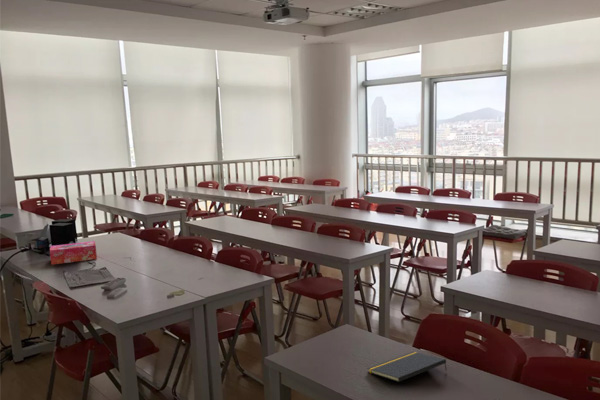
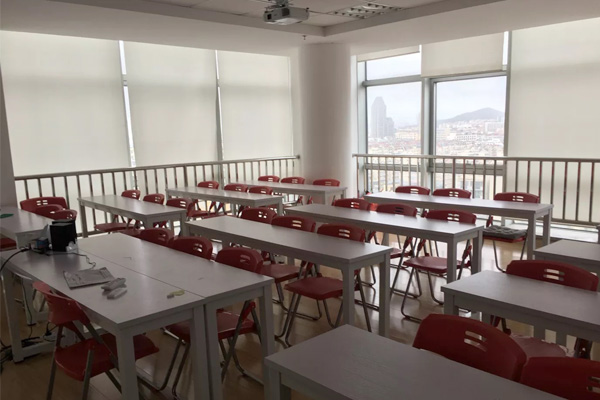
- tissue box [49,240,98,266]
- notepad [366,351,448,383]
